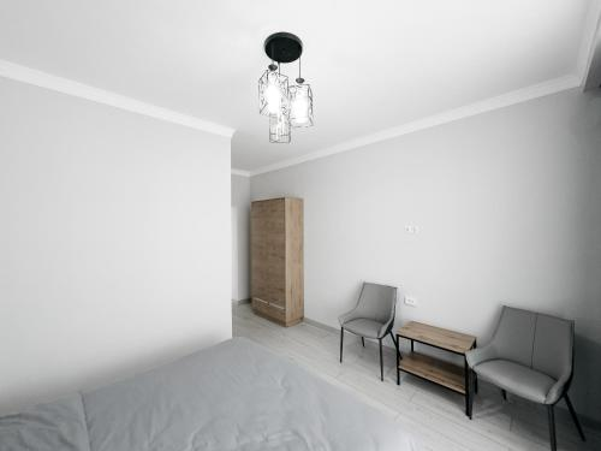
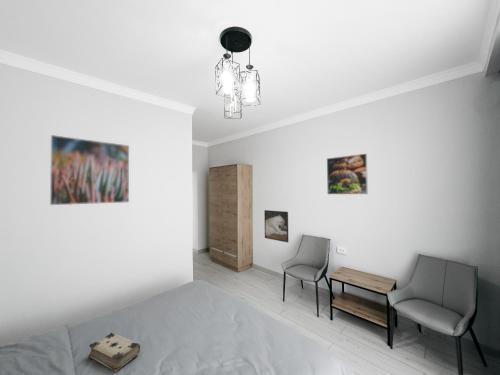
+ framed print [326,153,369,195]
+ book [87,332,141,374]
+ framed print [49,134,130,206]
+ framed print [263,209,289,243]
